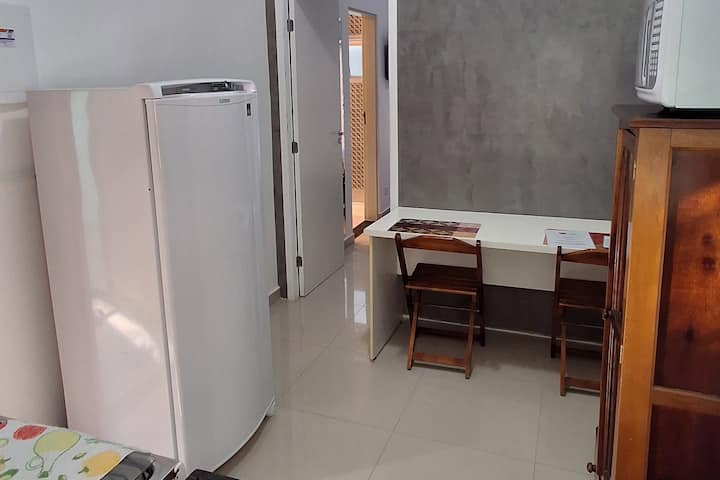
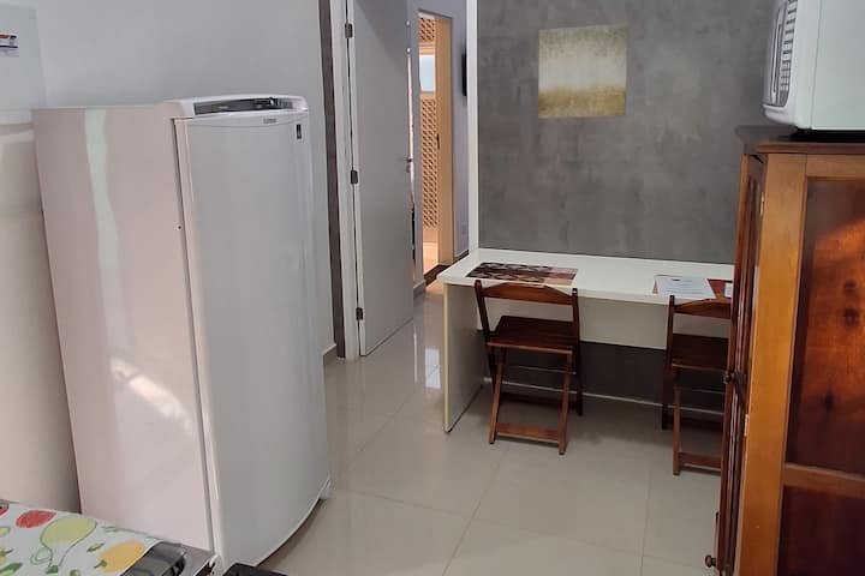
+ wall art [537,23,630,120]
